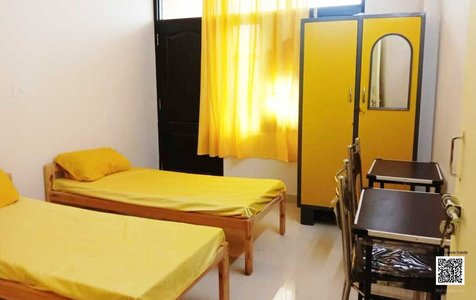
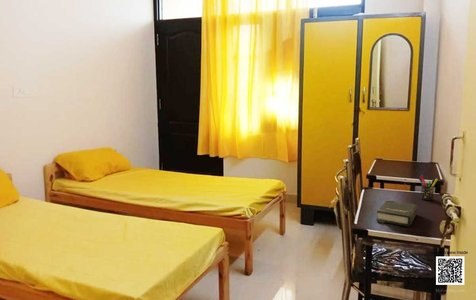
+ pen holder [418,174,439,201]
+ hardback book [375,199,419,227]
